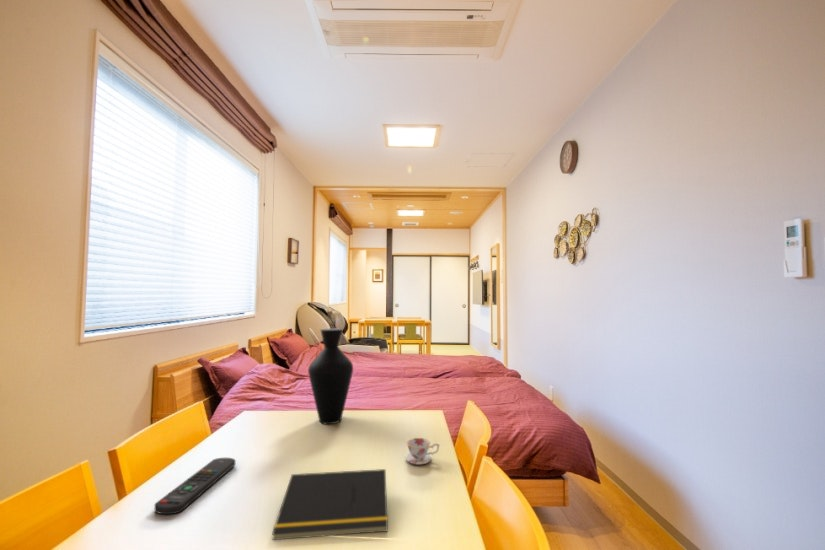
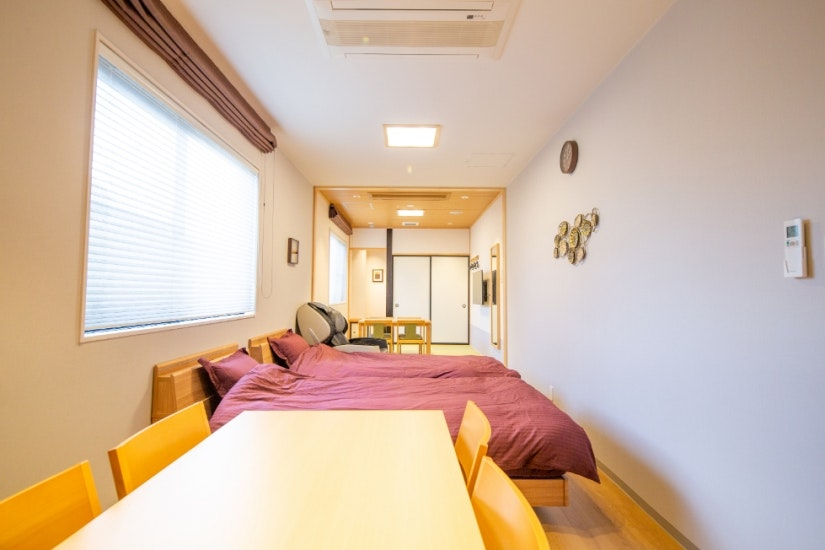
- vase [307,327,354,425]
- teacup [405,437,440,465]
- notepad [271,468,389,541]
- remote control [154,457,237,515]
